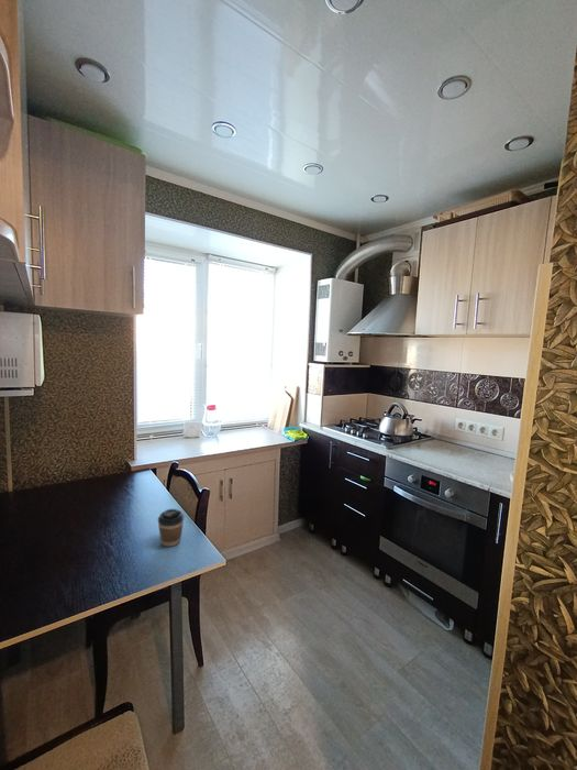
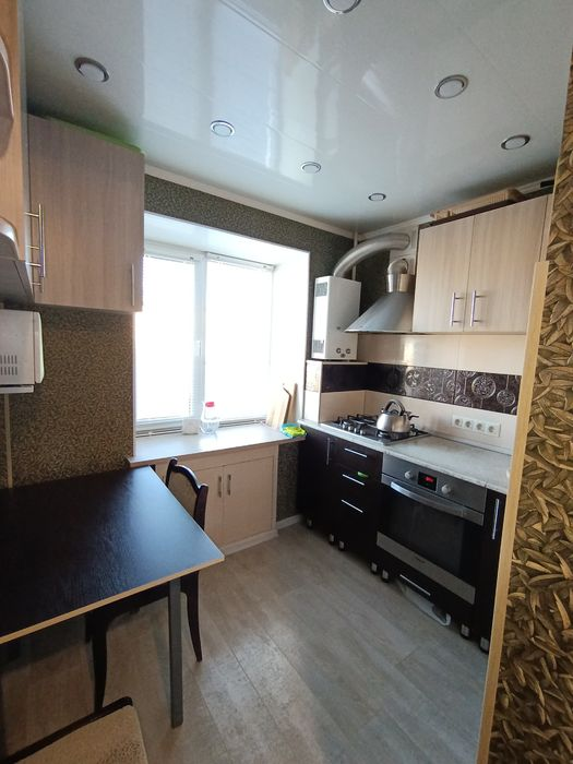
- coffee cup [157,508,185,548]
